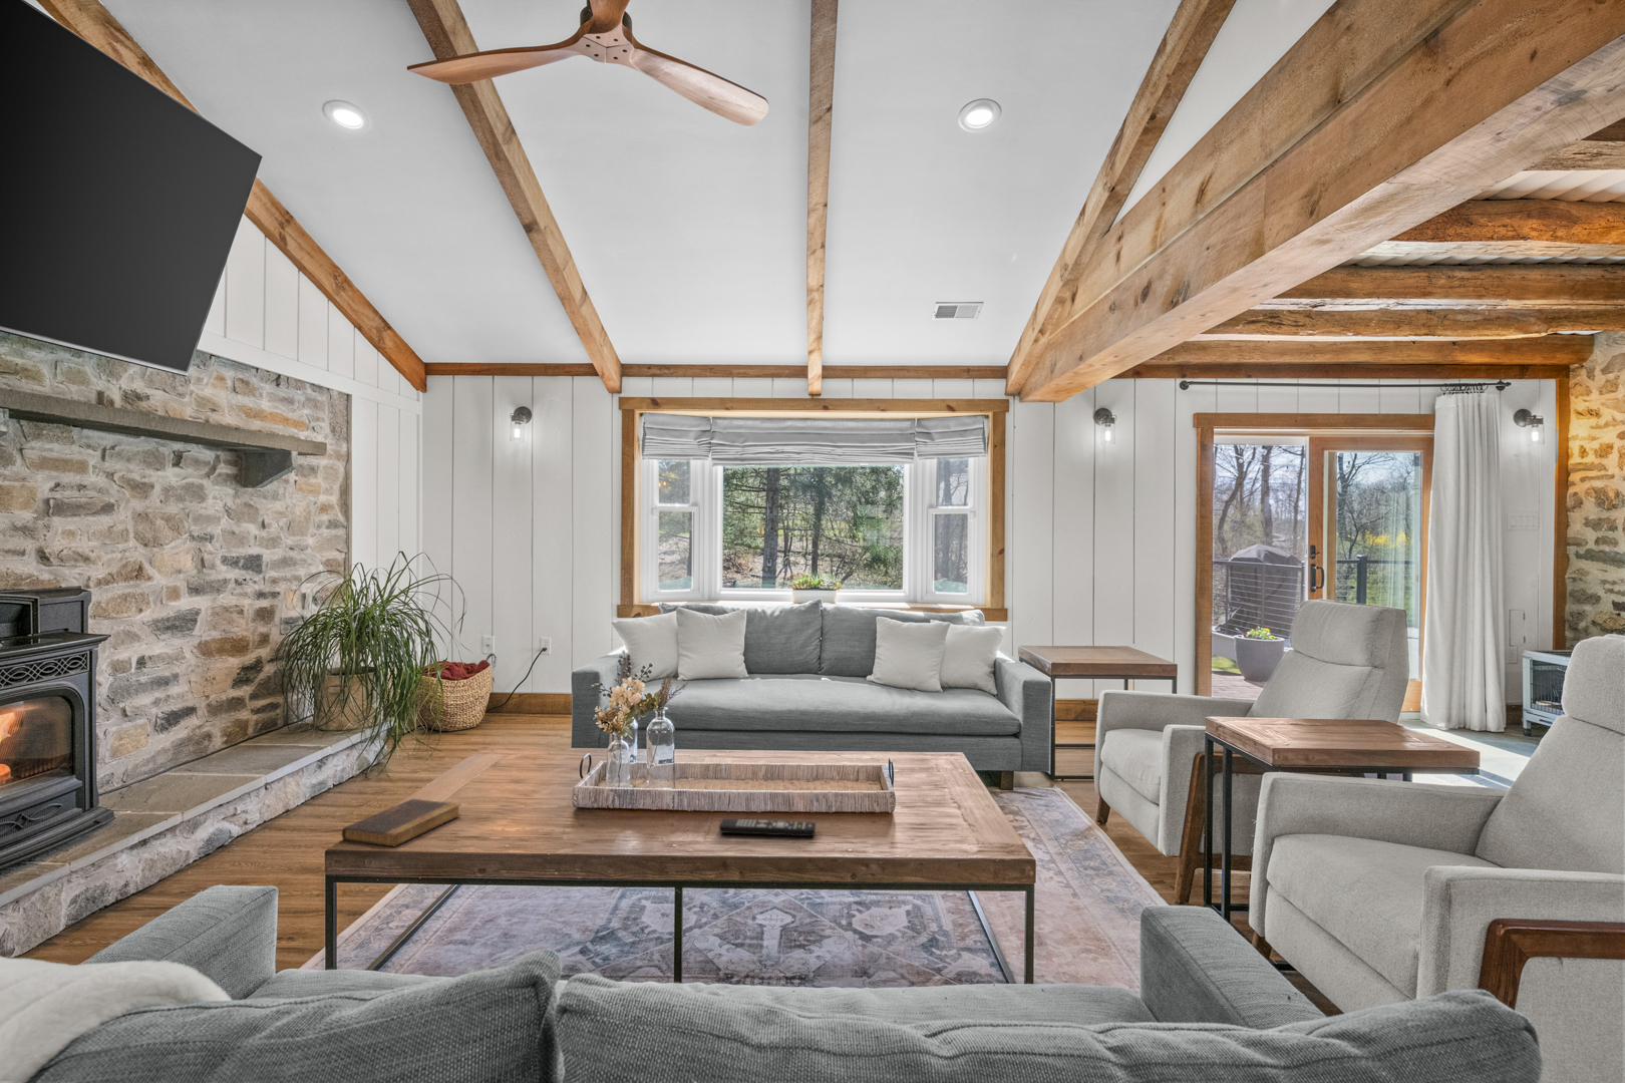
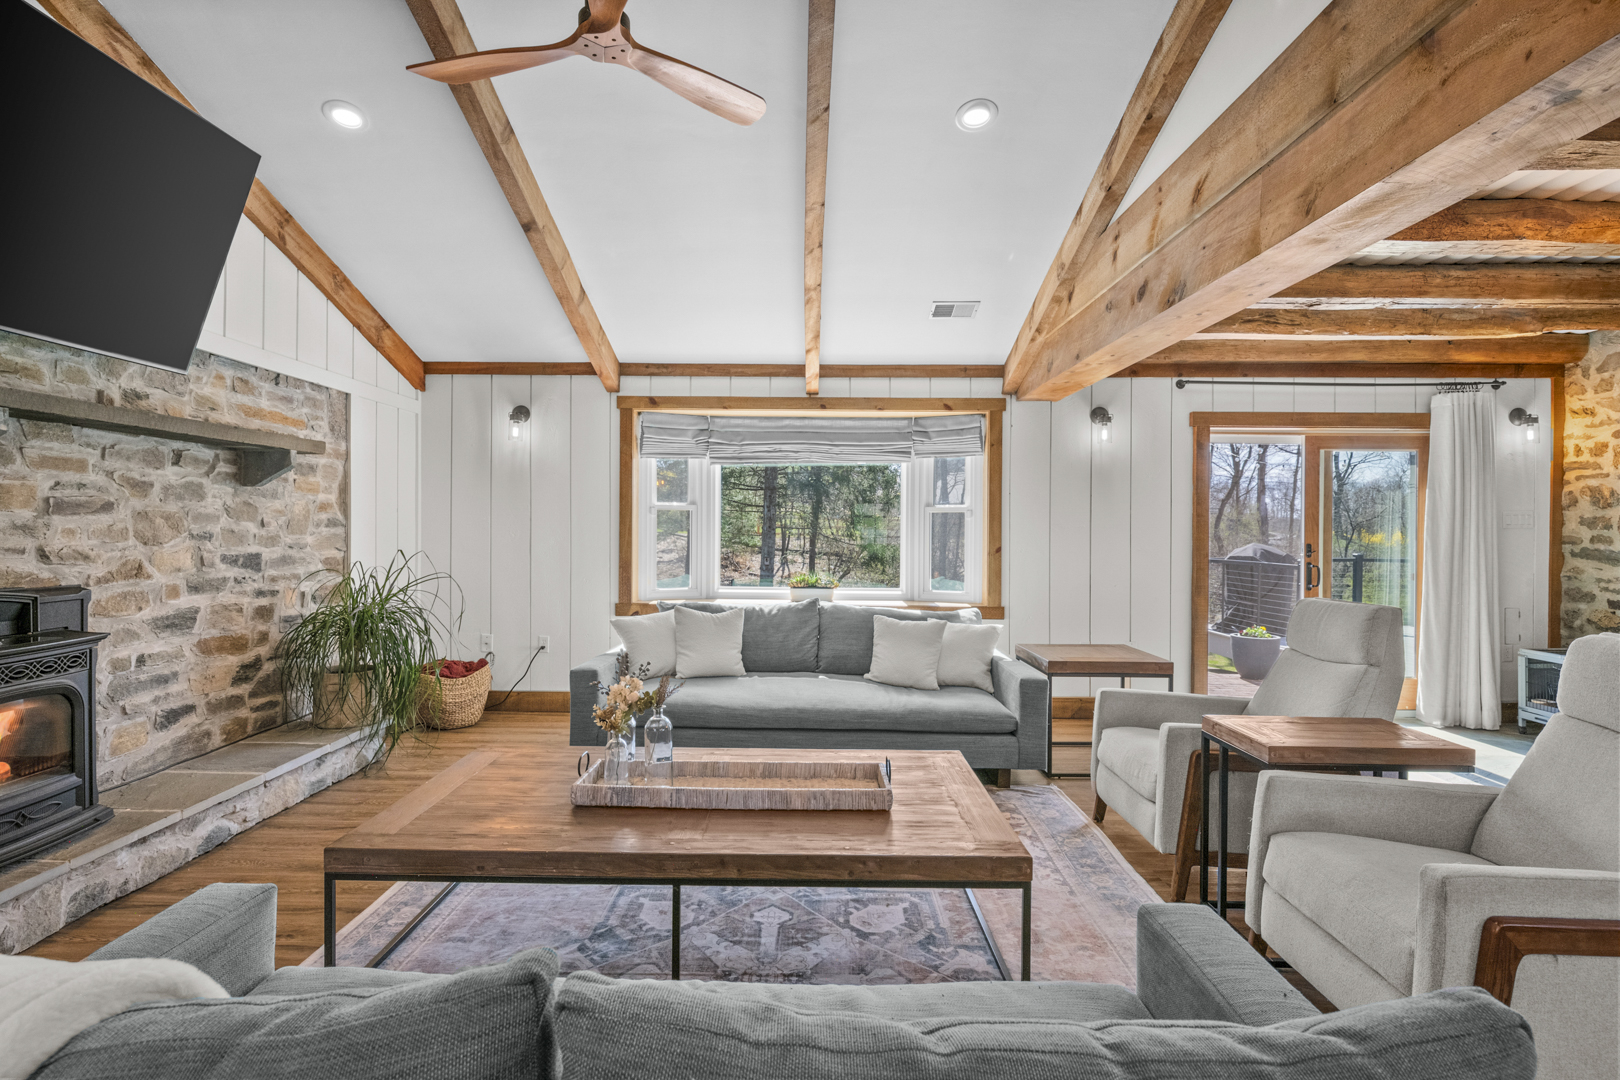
- book [341,798,462,849]
- remote control [718,818,816,838]
